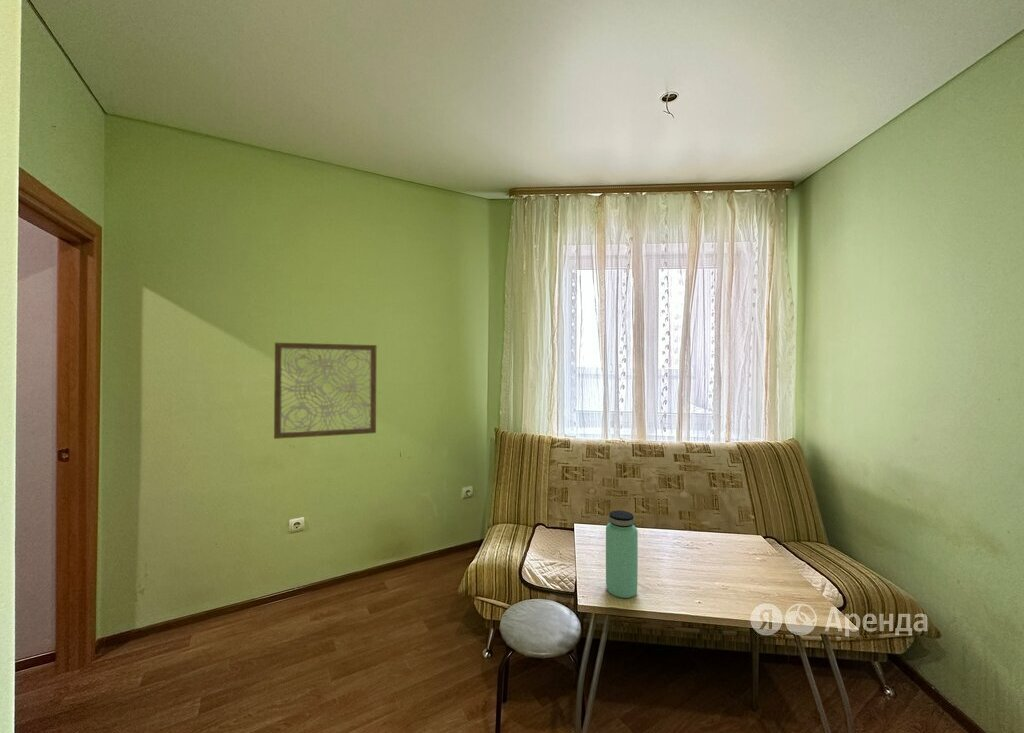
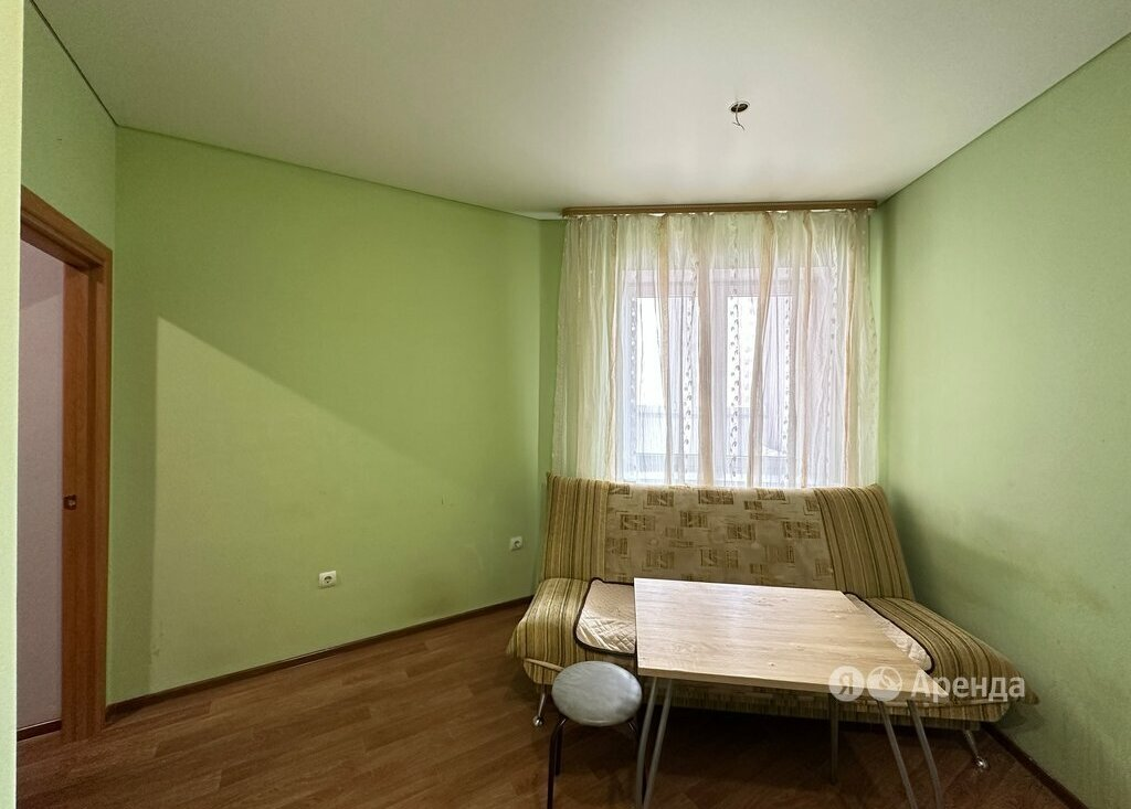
- wall art [273,342,378,440]
- bottle [605,509,639,599]
